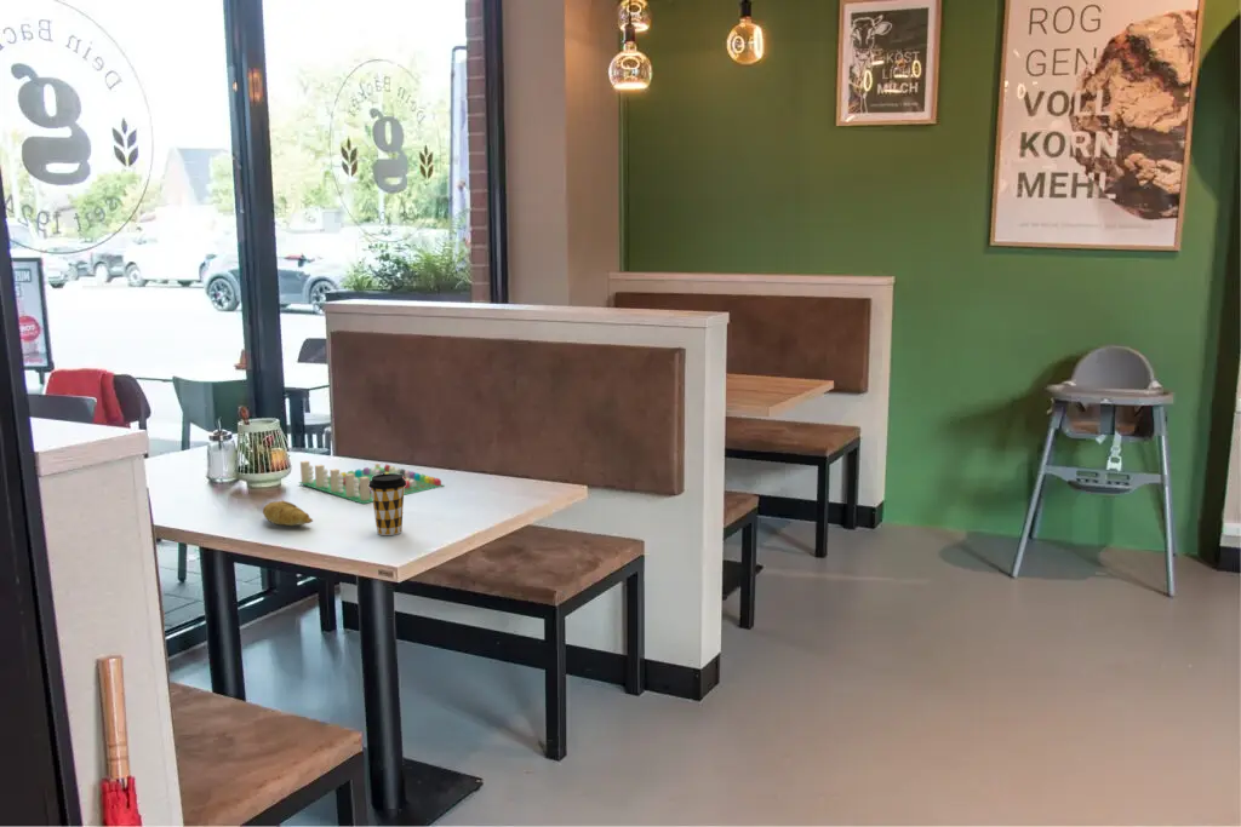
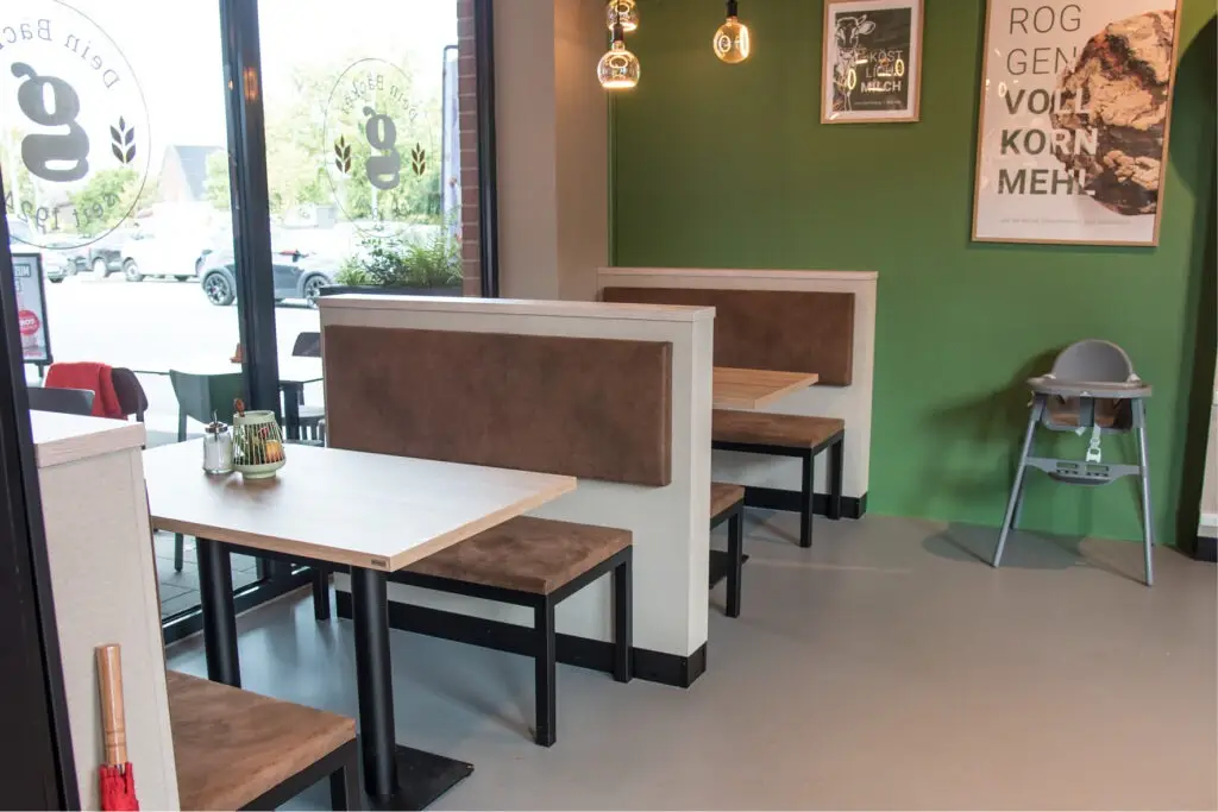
- coffee cup [368,473,406,536]
- croissant [262,499,314,527]
- board game [297,460,445,505]
